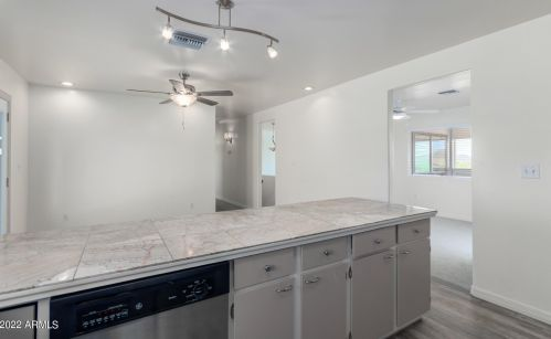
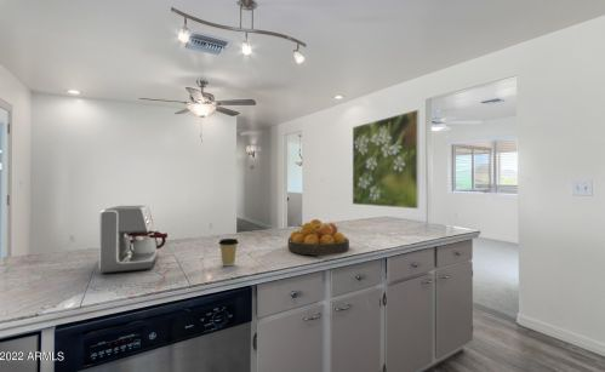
+ coffee cup [218,237,240,267]
+ coffee maker [98,205,169,274]
+ fruit bowl [286,218,350,256]
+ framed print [352,109,419,210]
